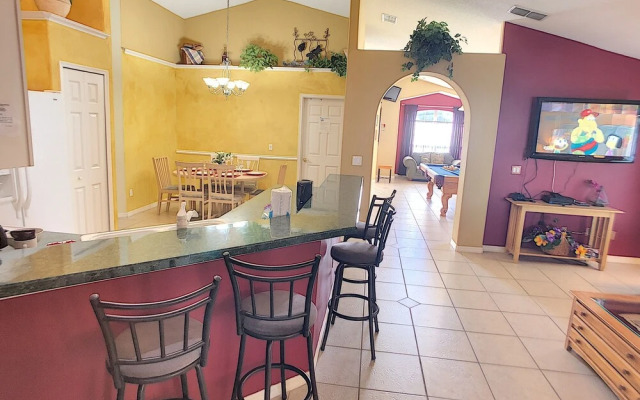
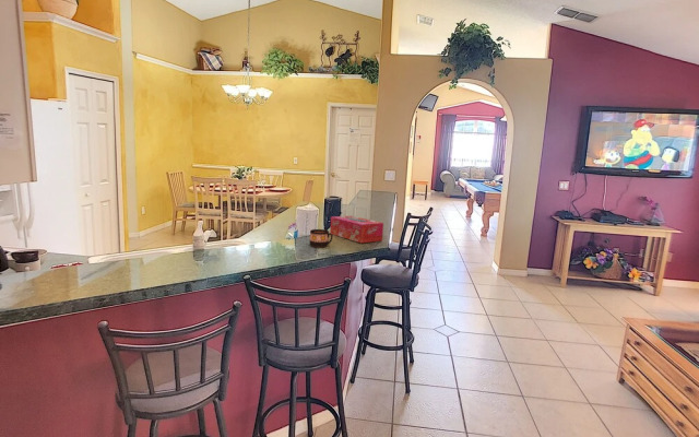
+ cup [308,228,334,248]
+ tissue box [329,215,384,244]
